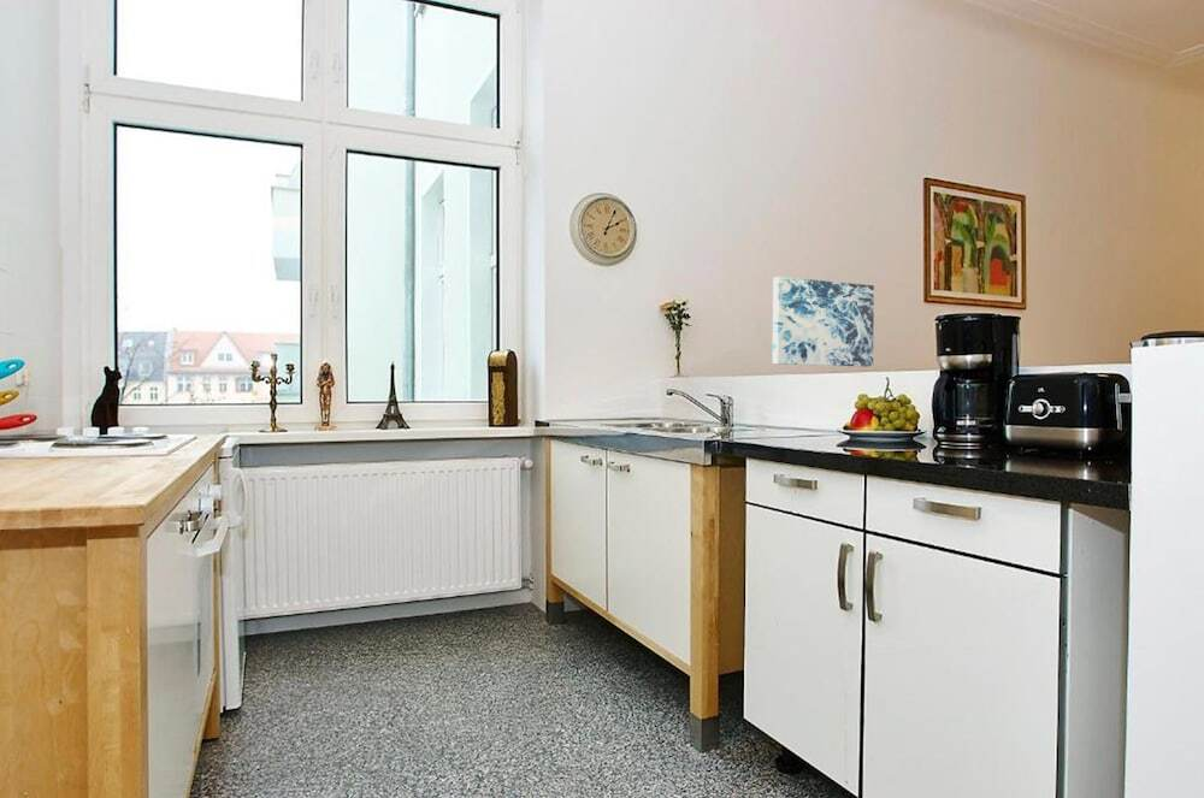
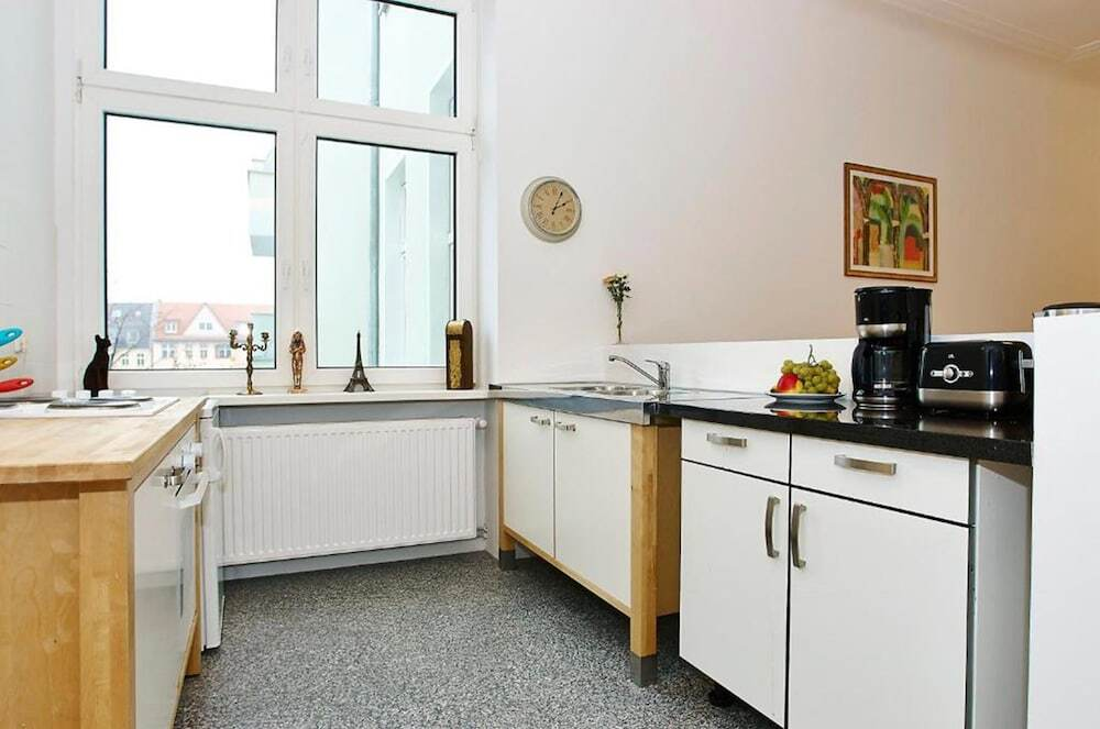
- wall art [772,276,875,368]
